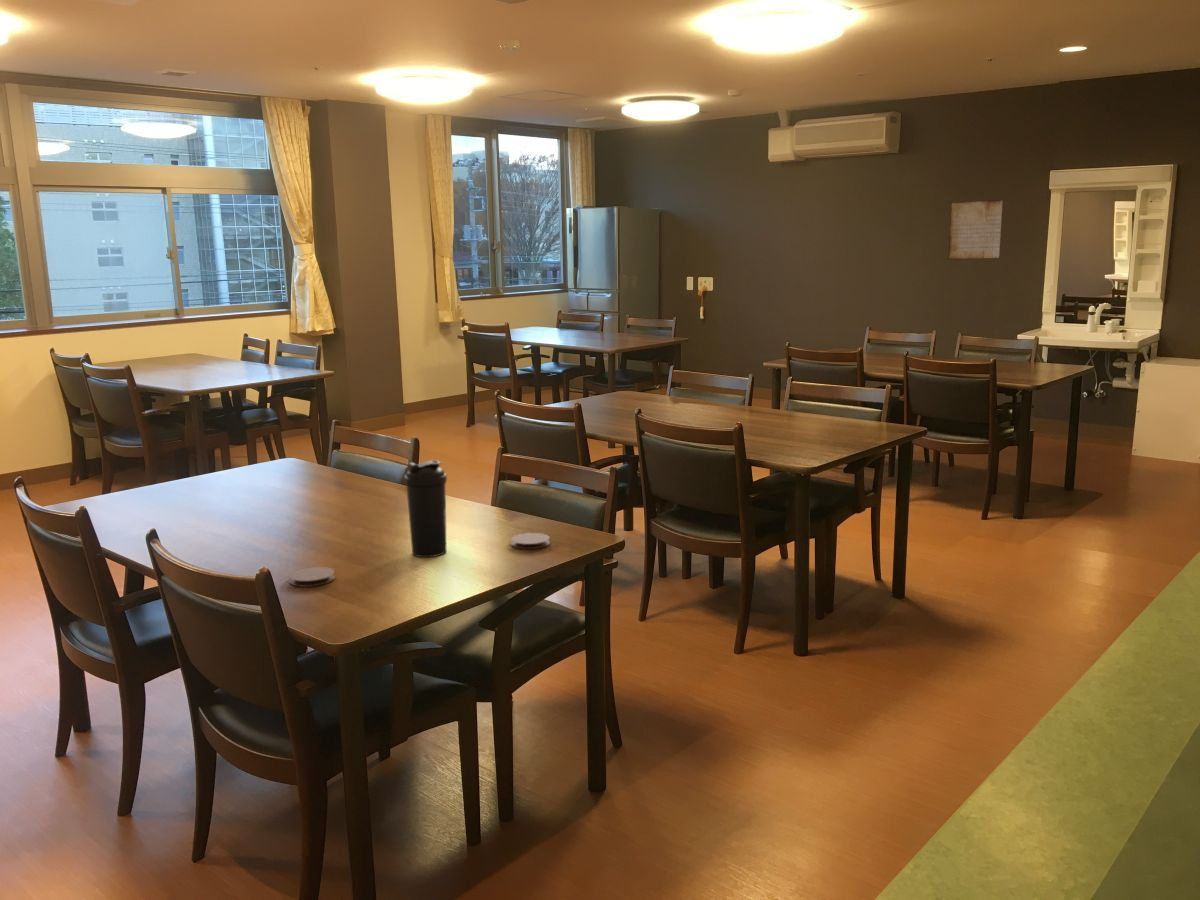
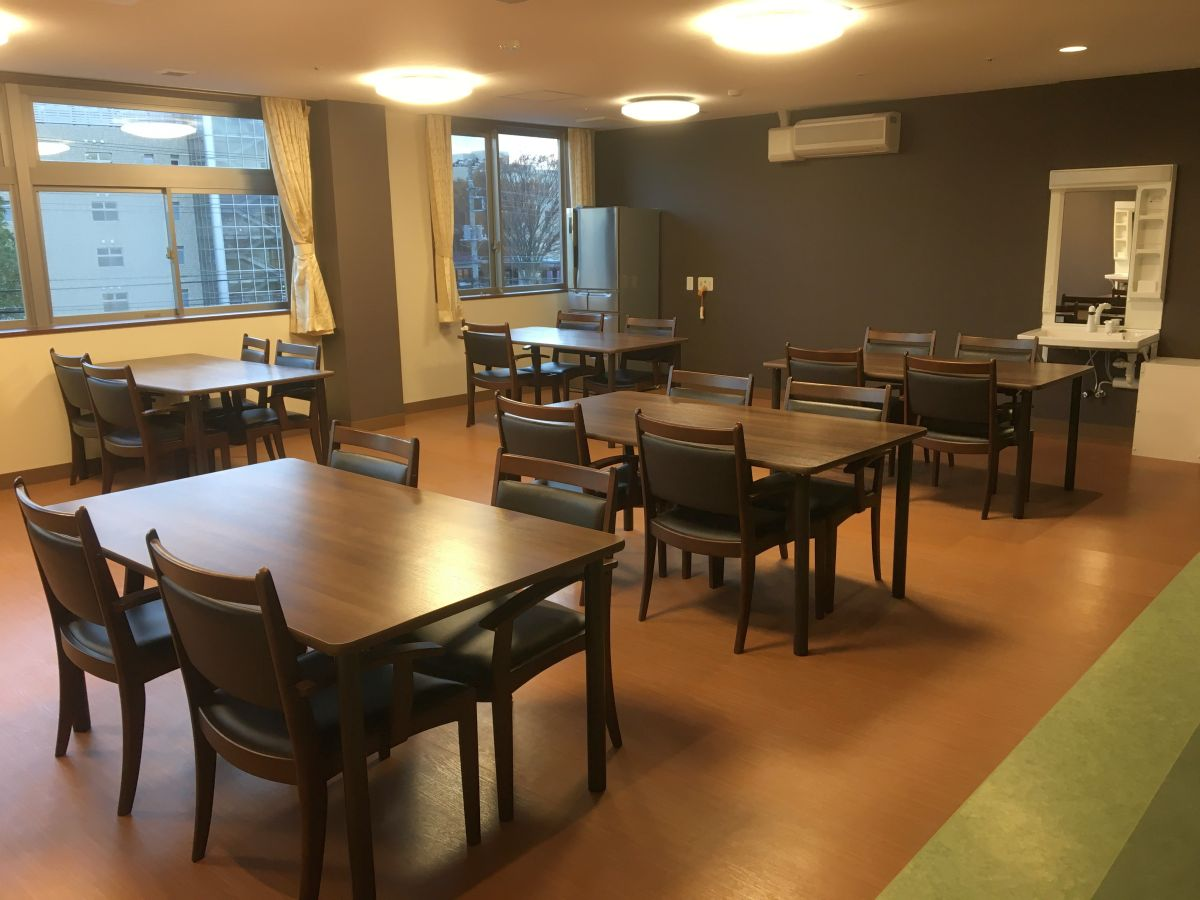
- periodic table [948,199,1004,260]
- coaster [510,532,551,550]
- coaster [288,566,336,588]
- water bottle [403,459,448,558]
